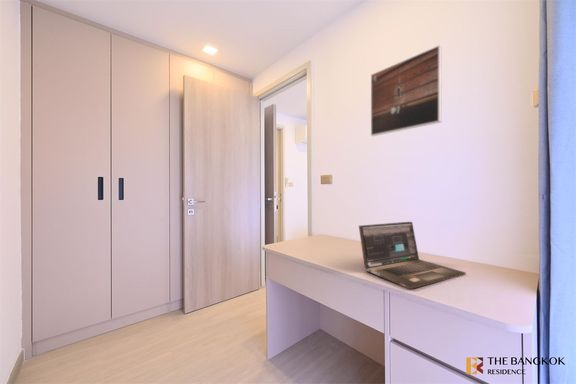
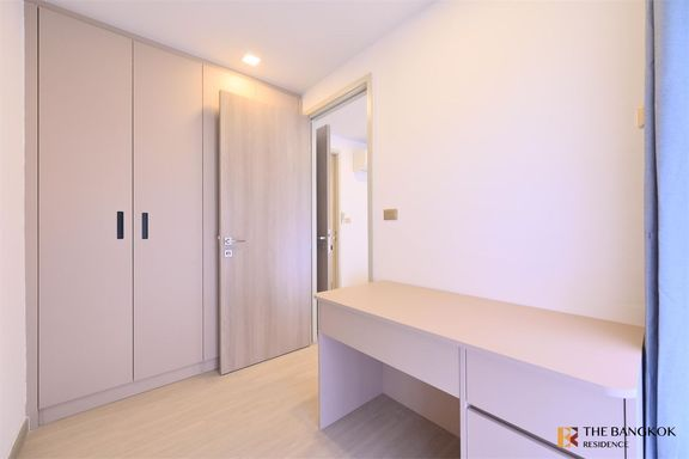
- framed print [370,44,442,137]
- laptop [358,221,467,290]
